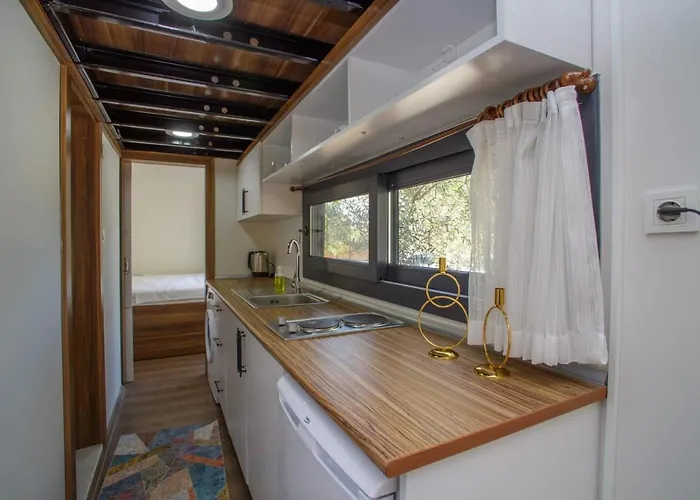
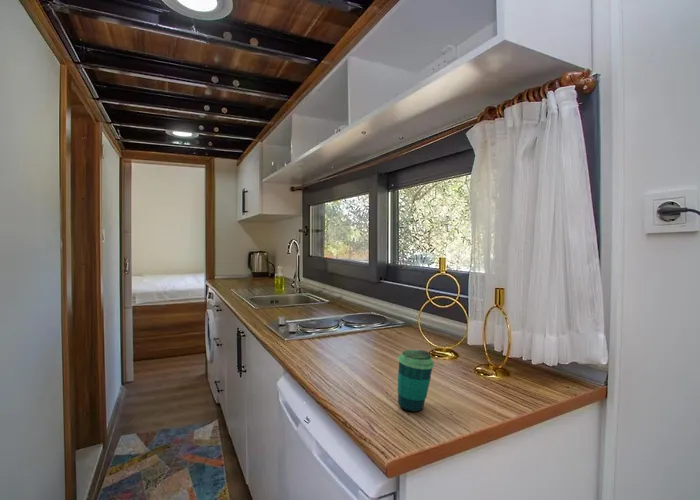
+ cup [397,349,435,413]
